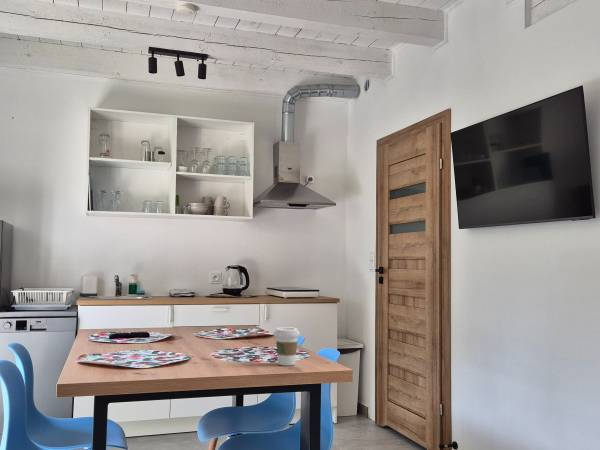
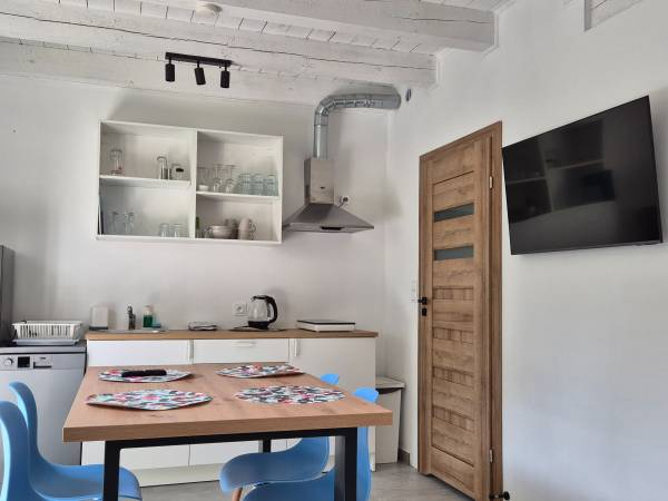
- coffee cup [273,326,301,367]
